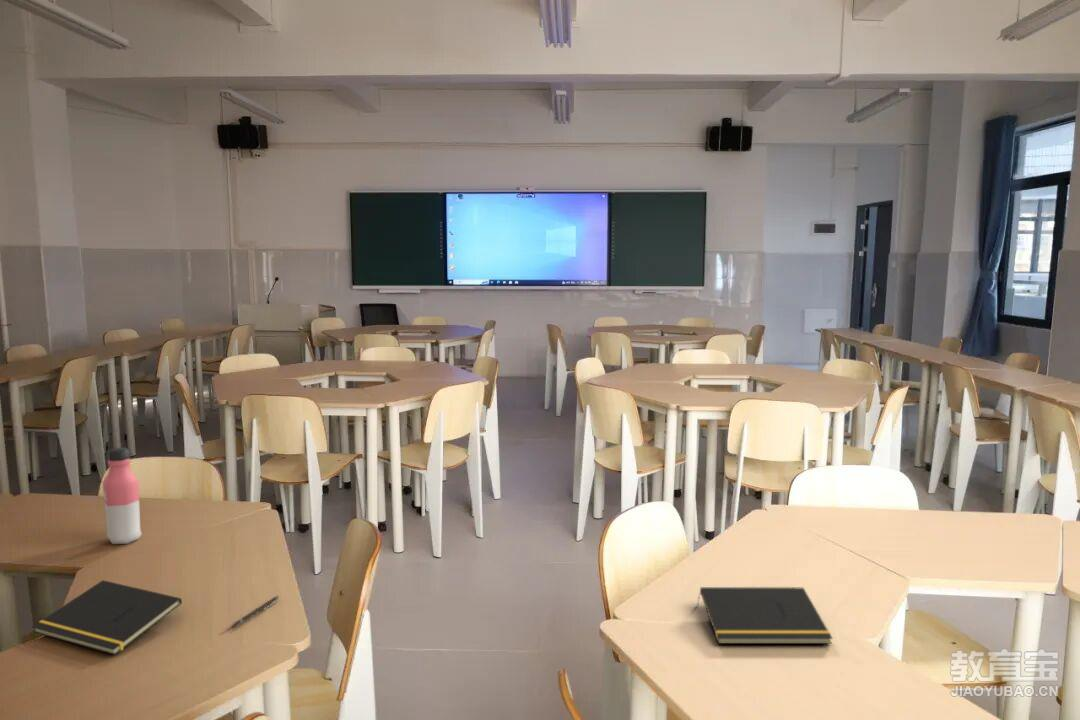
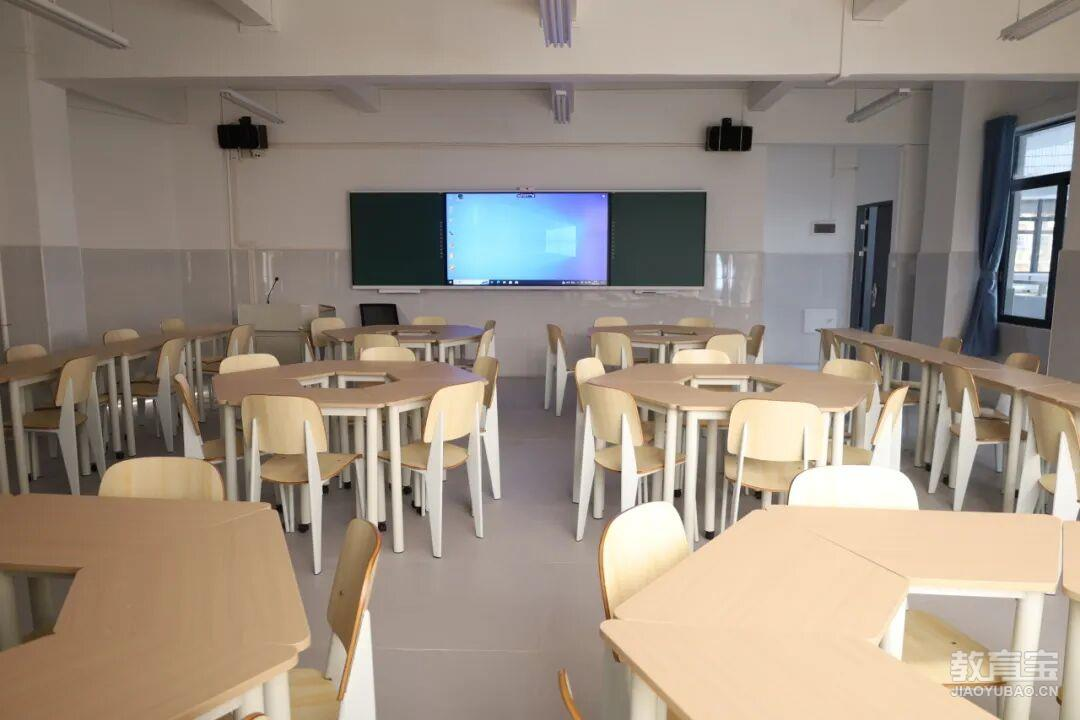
- pen [231,595,280,628]
- water bottle [102,447,143,545]
- notepad [31,579,183,656]
- notepad [696,586,834,645]
